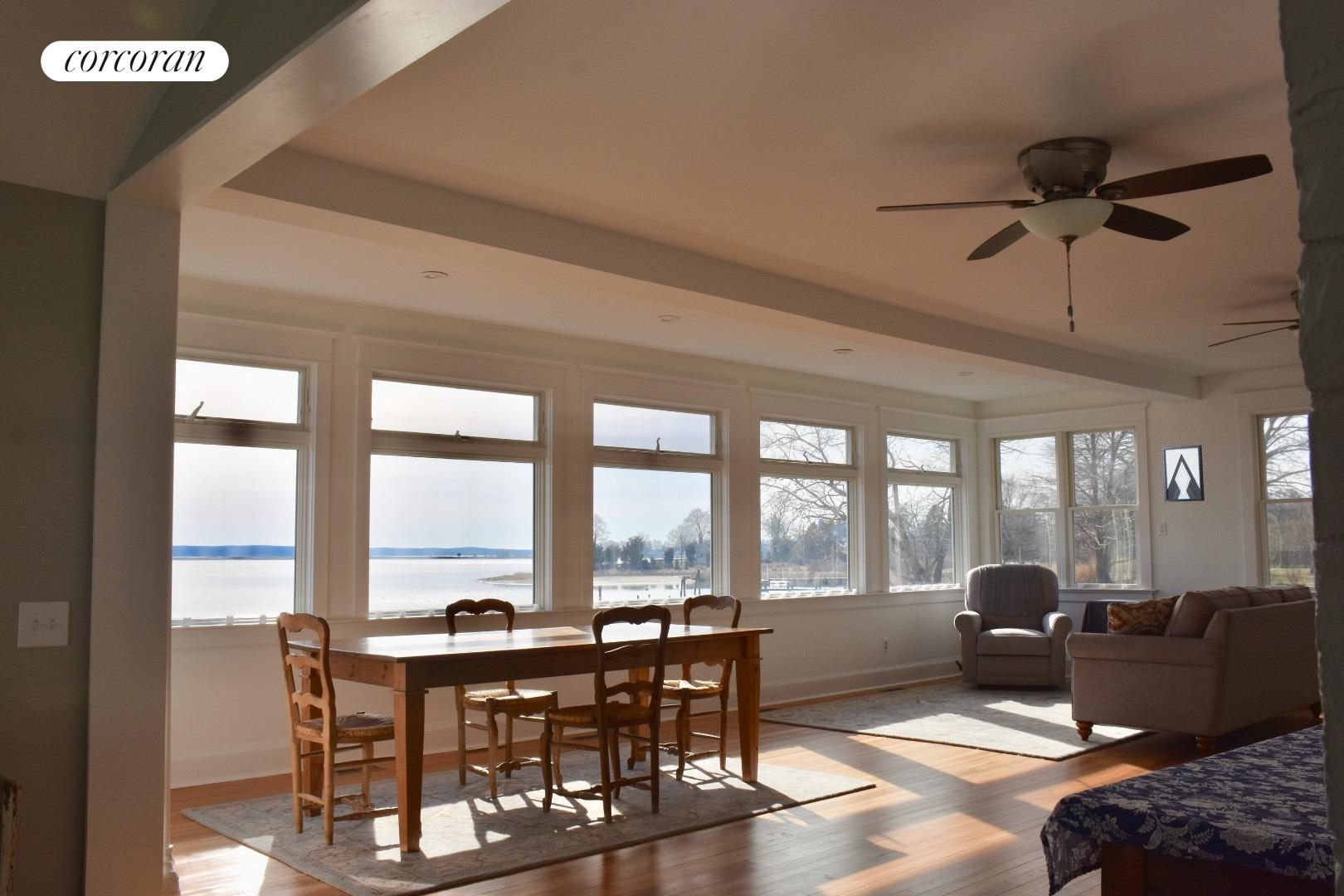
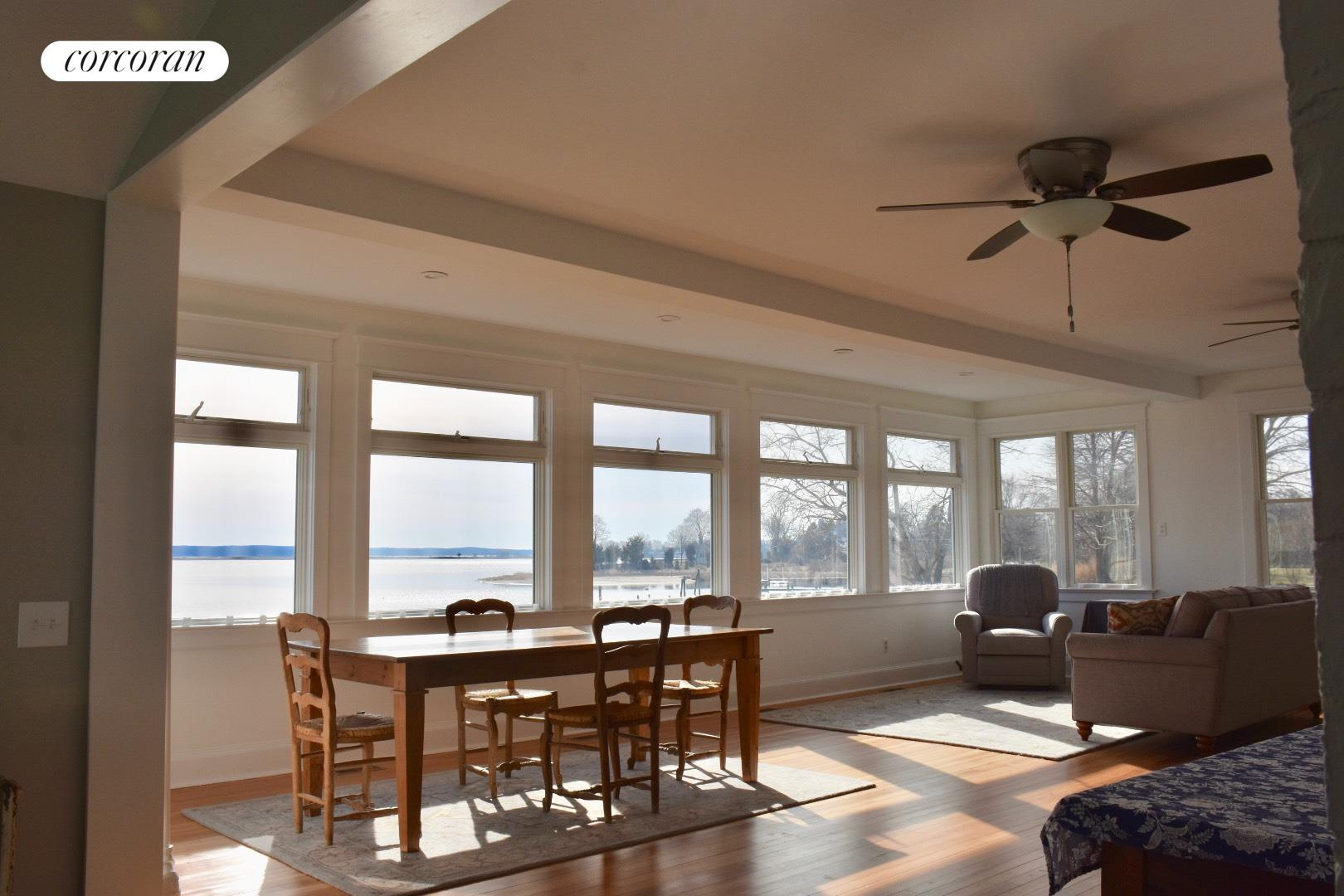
- wall art [1161,445,1205,503]
